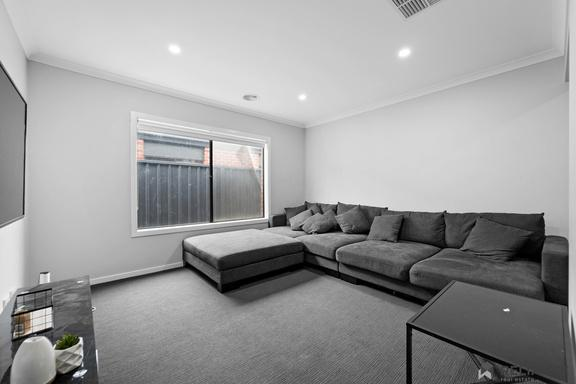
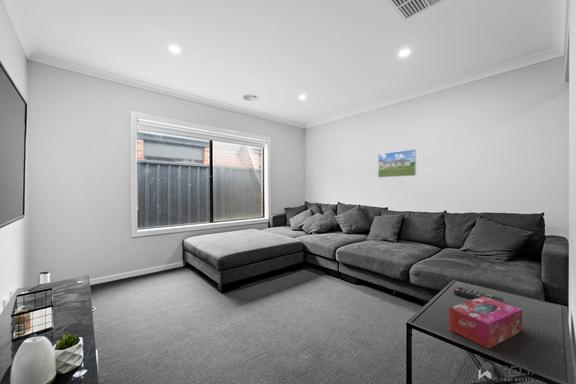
+ tissue box [448,296,523,349]
+ remote control [453,286,504,303]
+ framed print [377,148,417,178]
